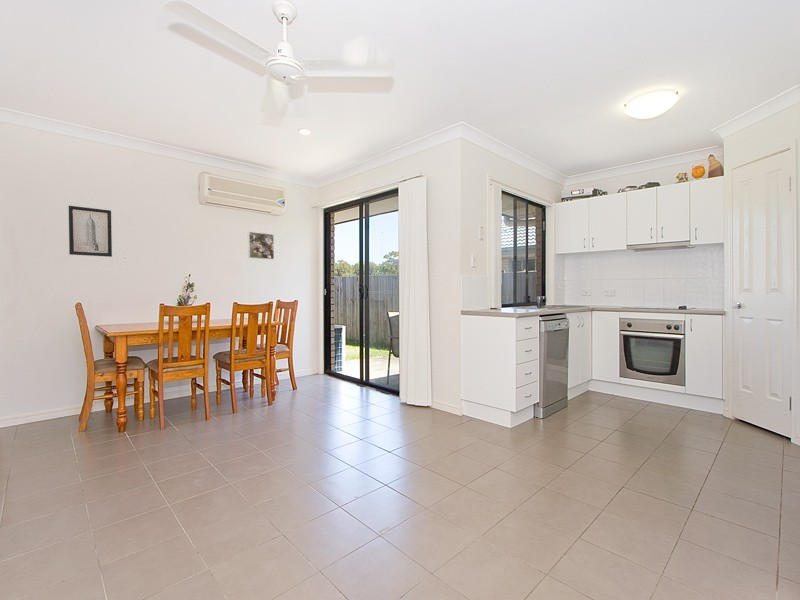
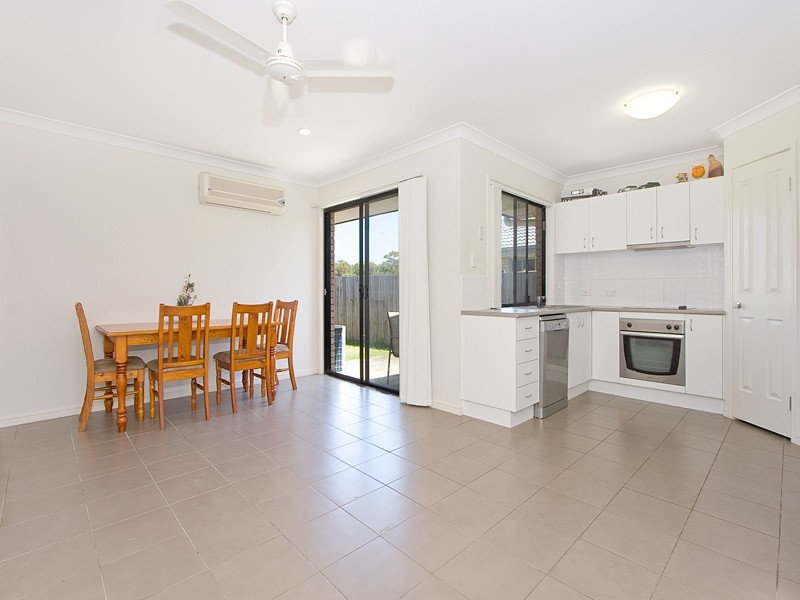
- wall art [68,205,113,258]
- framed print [247,231,275,260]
